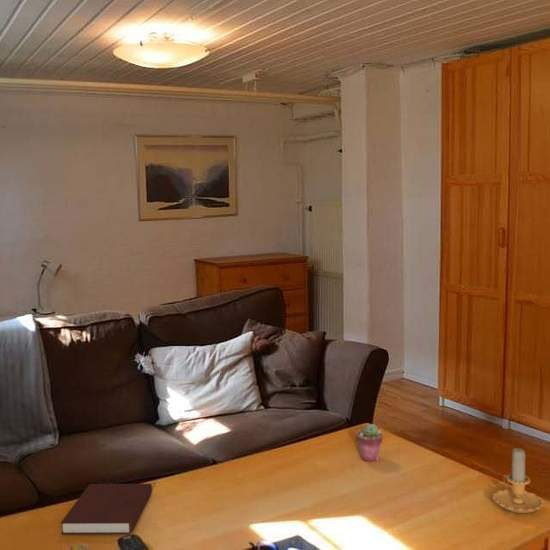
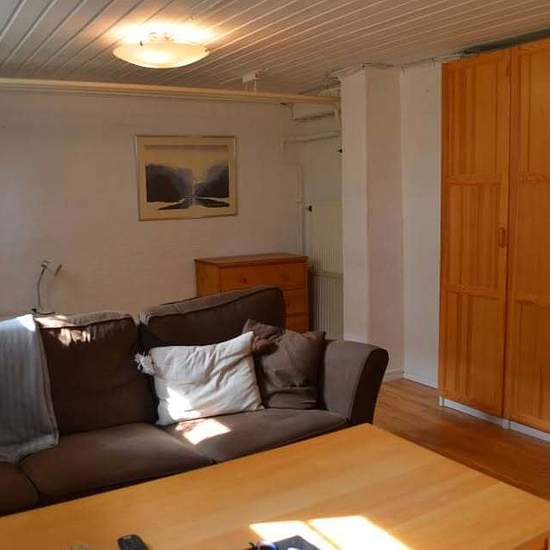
- candle [492,447,545,514]
- potted succulent [355,423,384,462]
- notebook [60,483,153,535]
